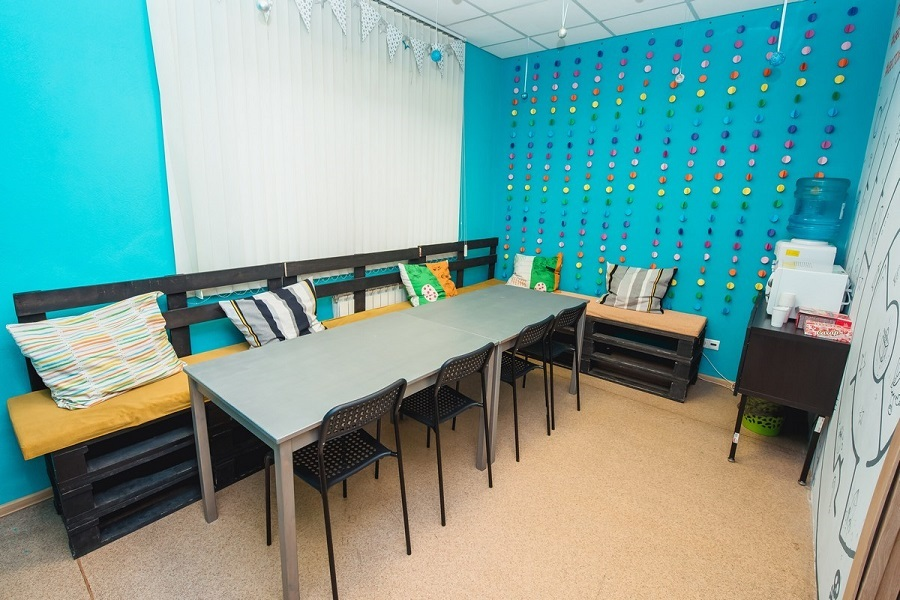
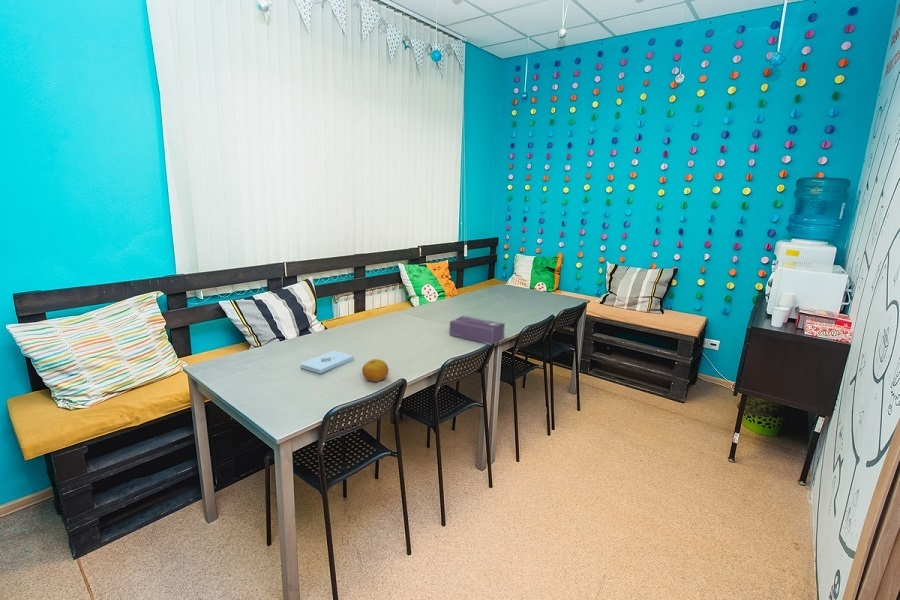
+ tissue box [448,314,506,346]
+ fruit [361,358,390,383]
+ notepad [300,350,355,375]
